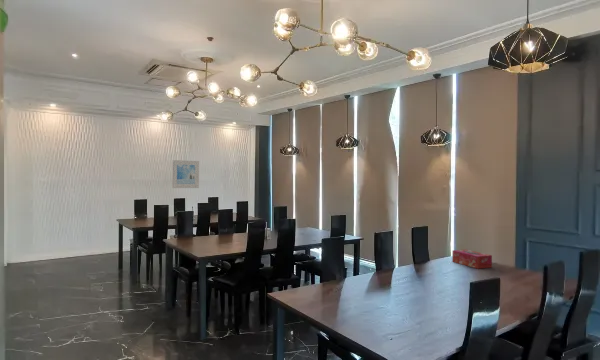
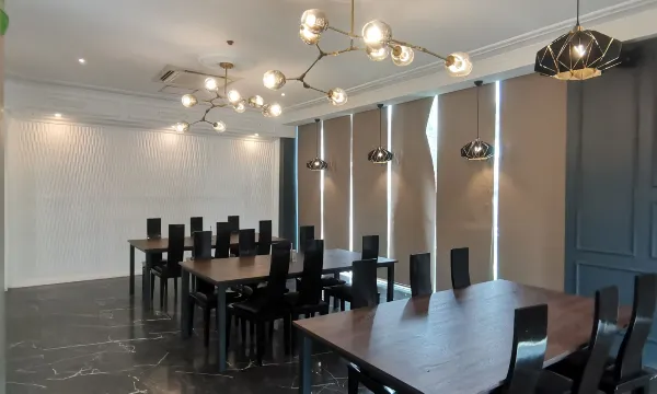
- tissue box [451,249,493,270]
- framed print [171,159,200,189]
